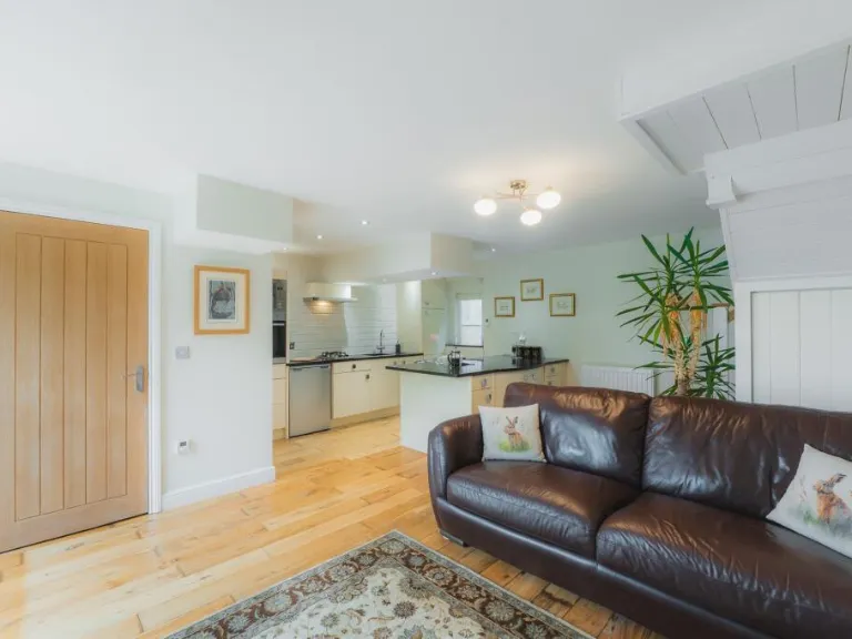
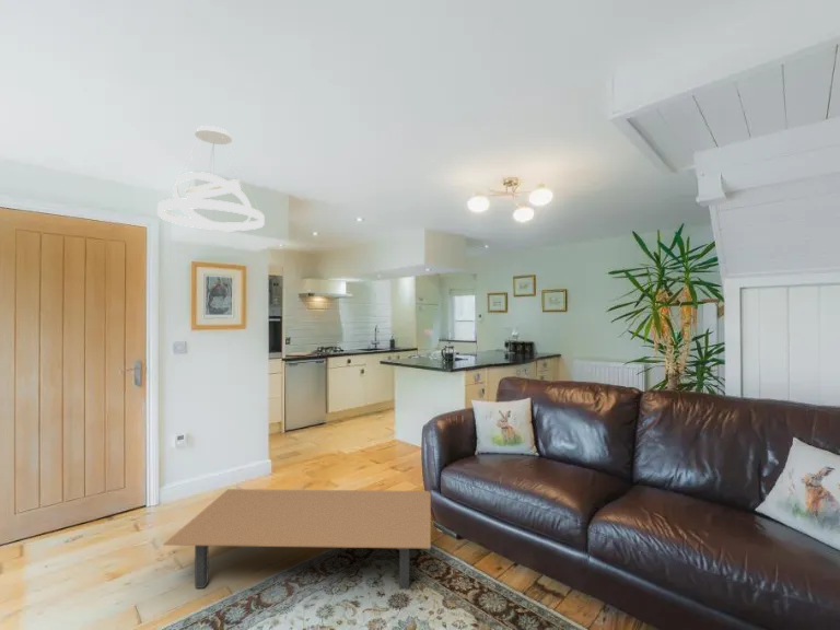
+ coffee table [162,488,432,591]
+ pendant light [156,125,266,232]
